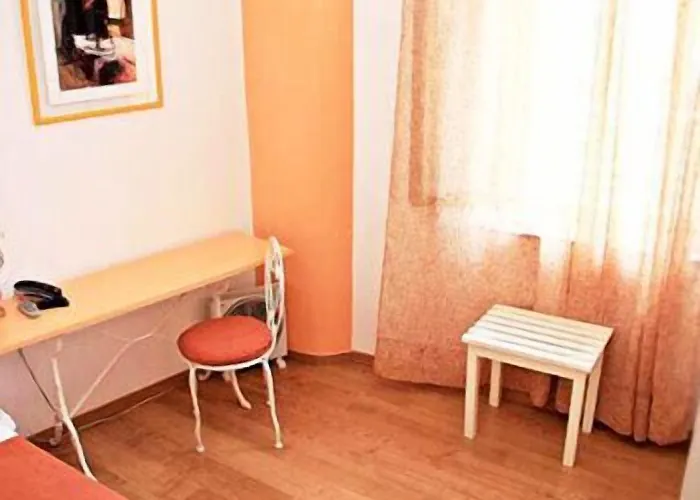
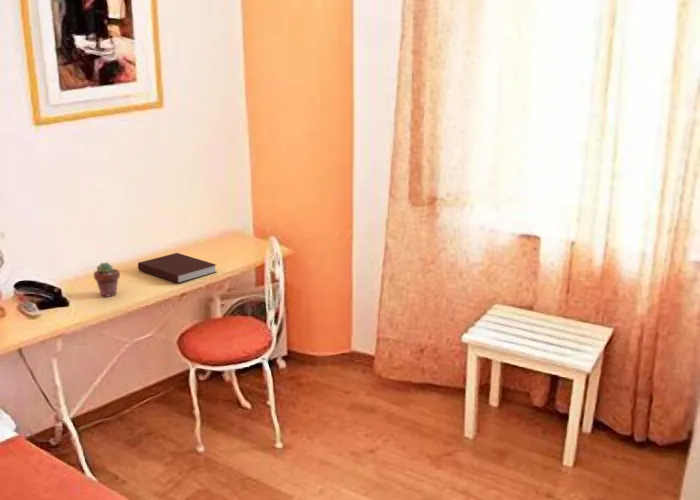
+ potted succulent [93,261,121,298]
+ notebook [137,252,217,284]
